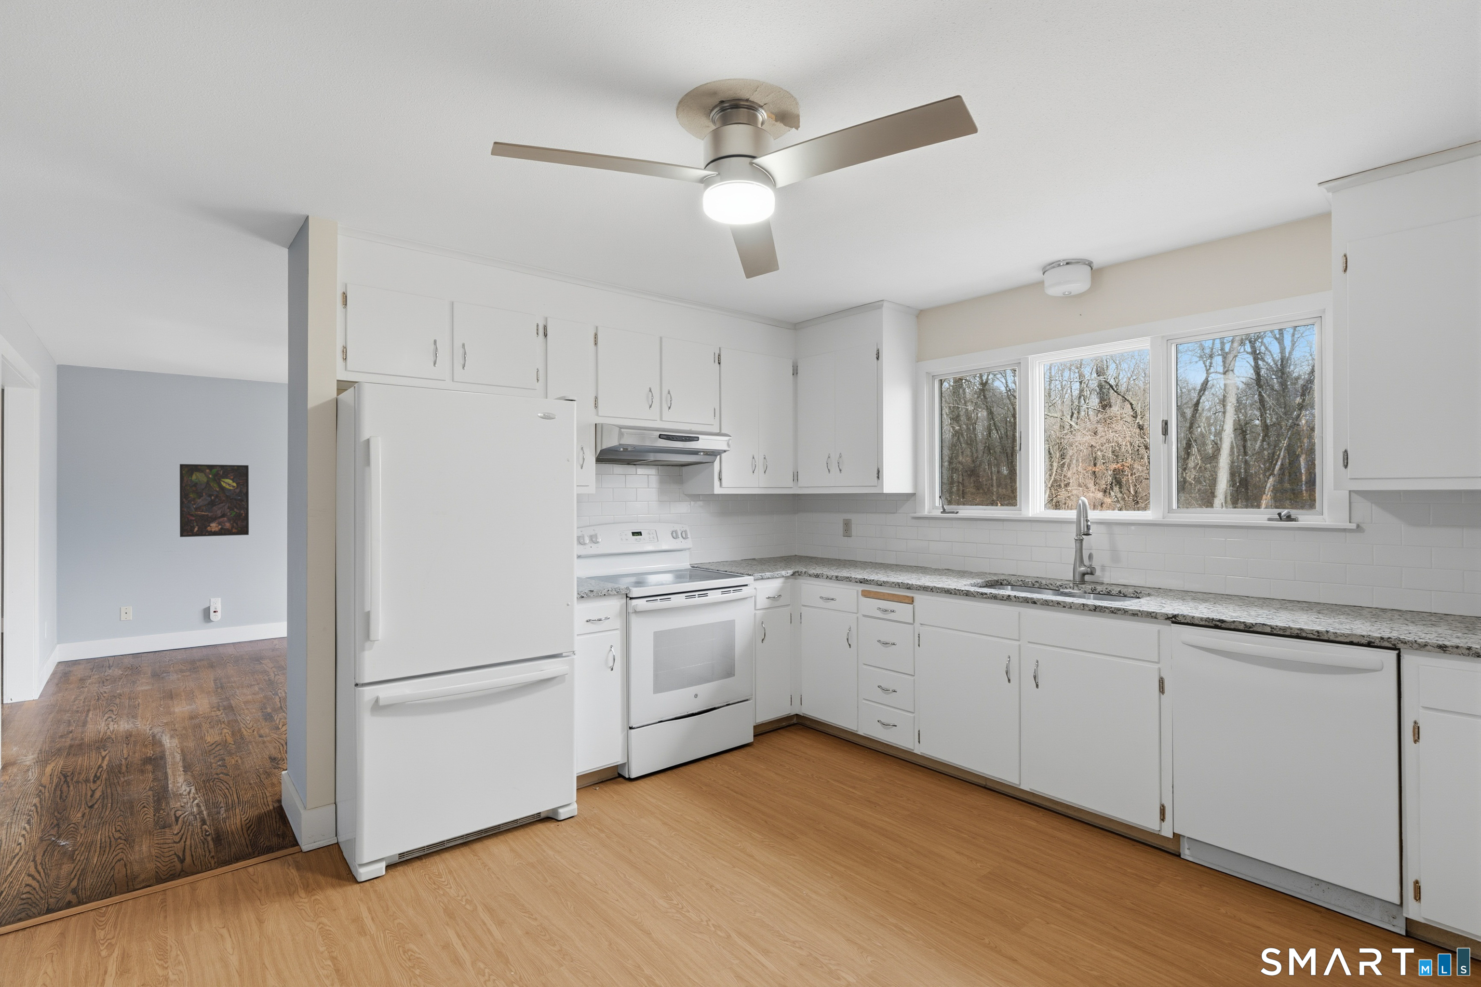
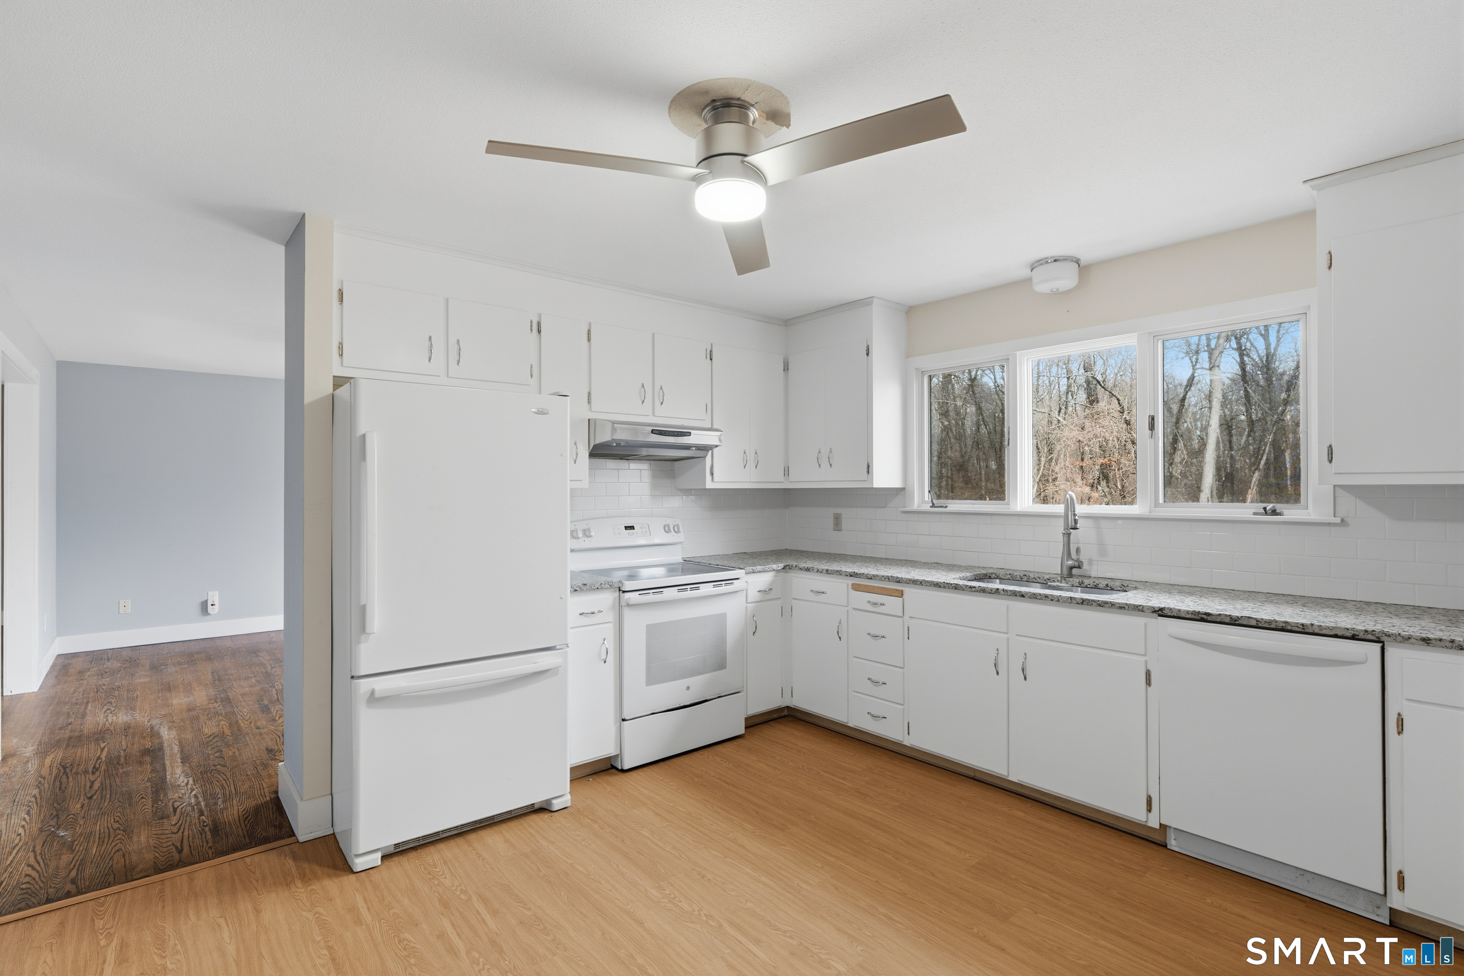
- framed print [180,464,249,538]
